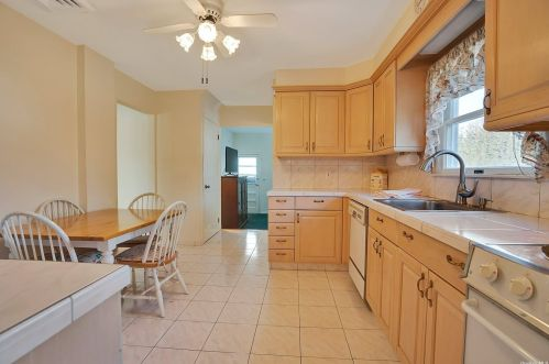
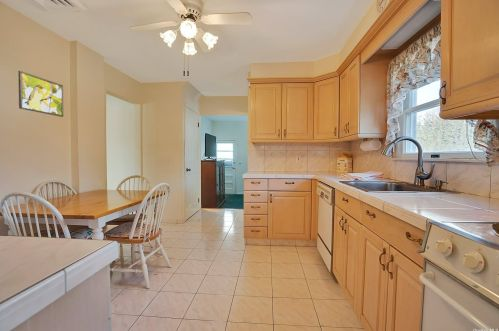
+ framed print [17,70,64,118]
